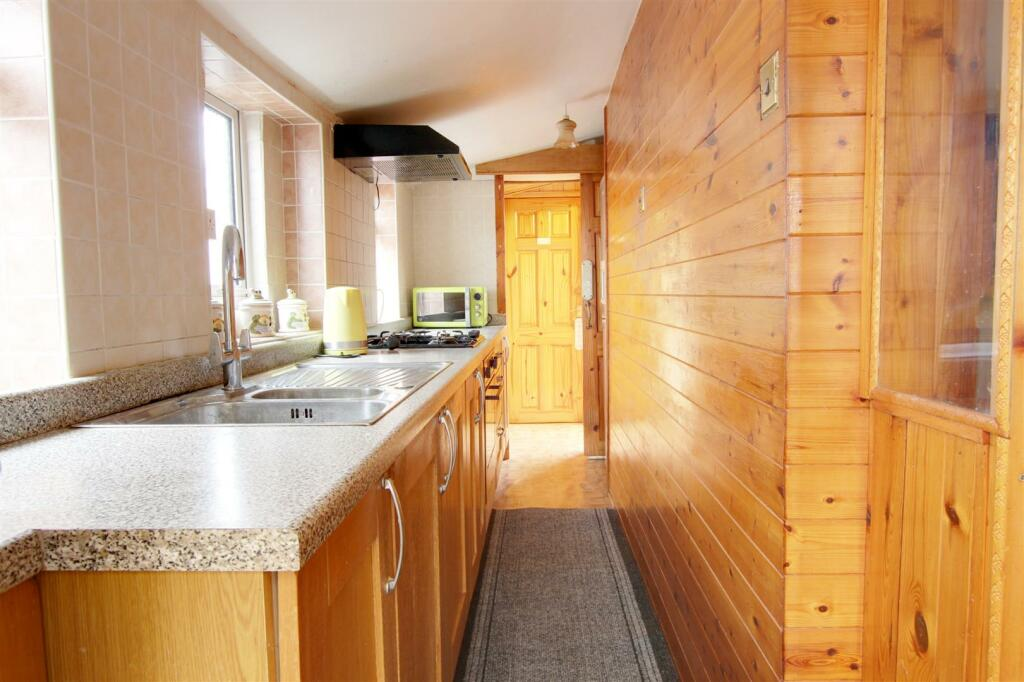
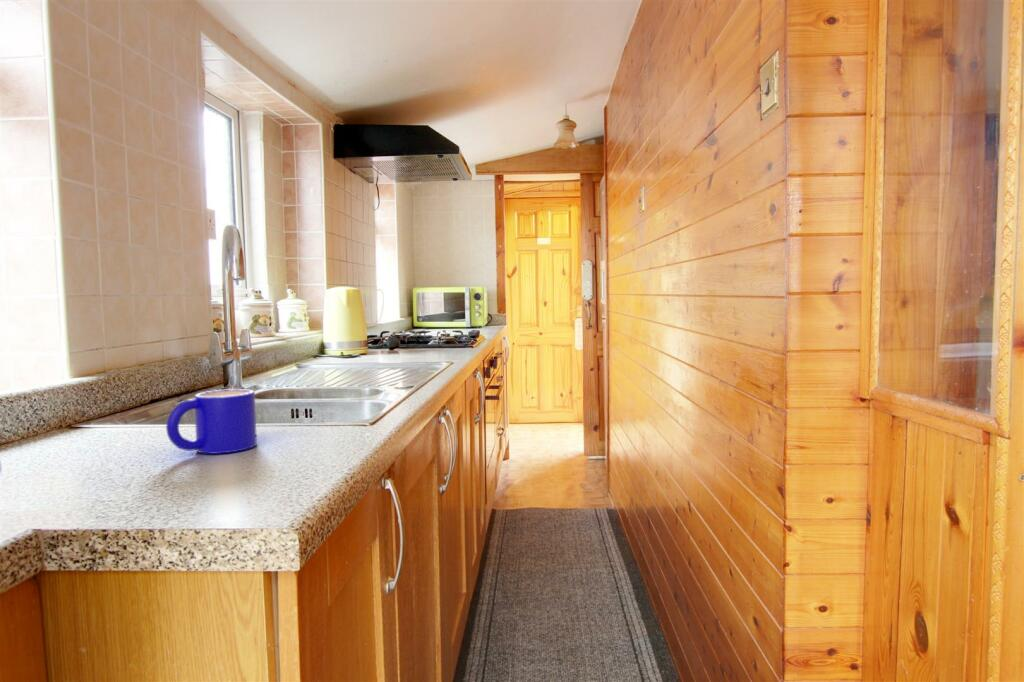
+ mug [165,388,258,455]
